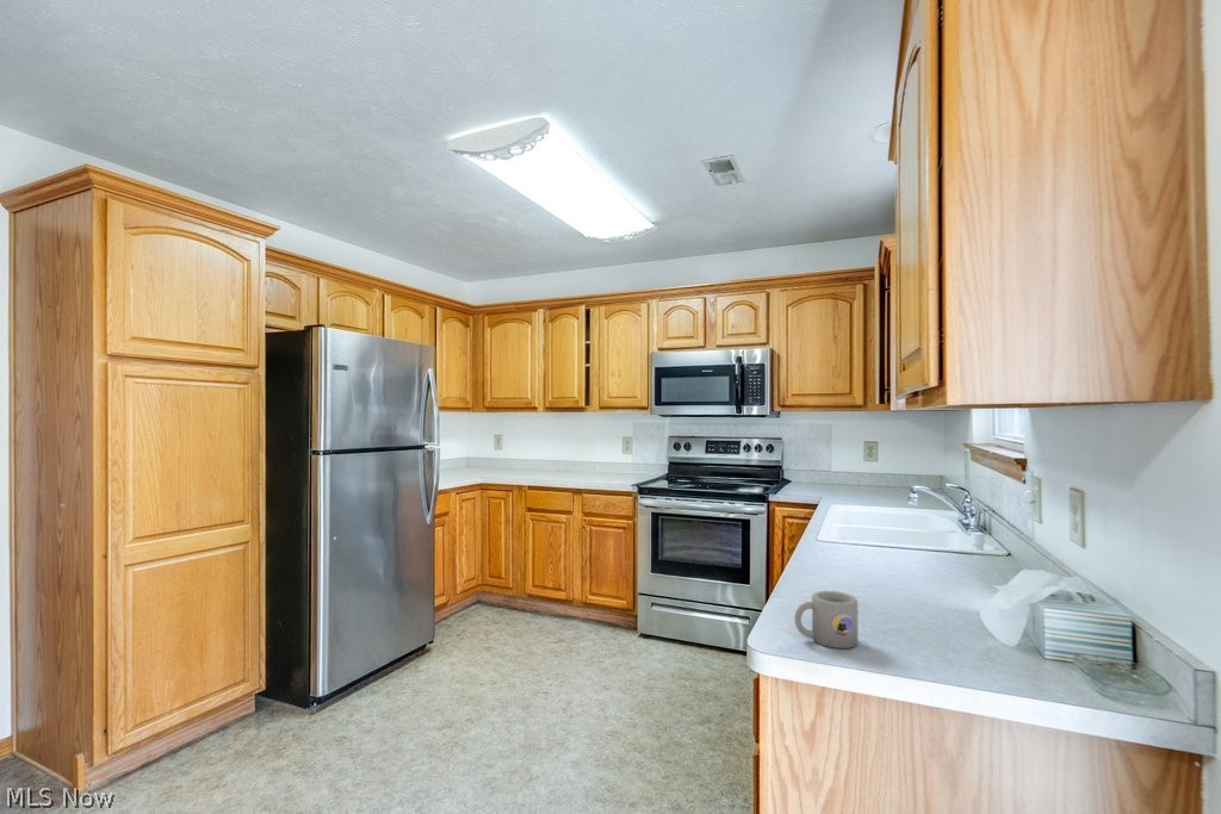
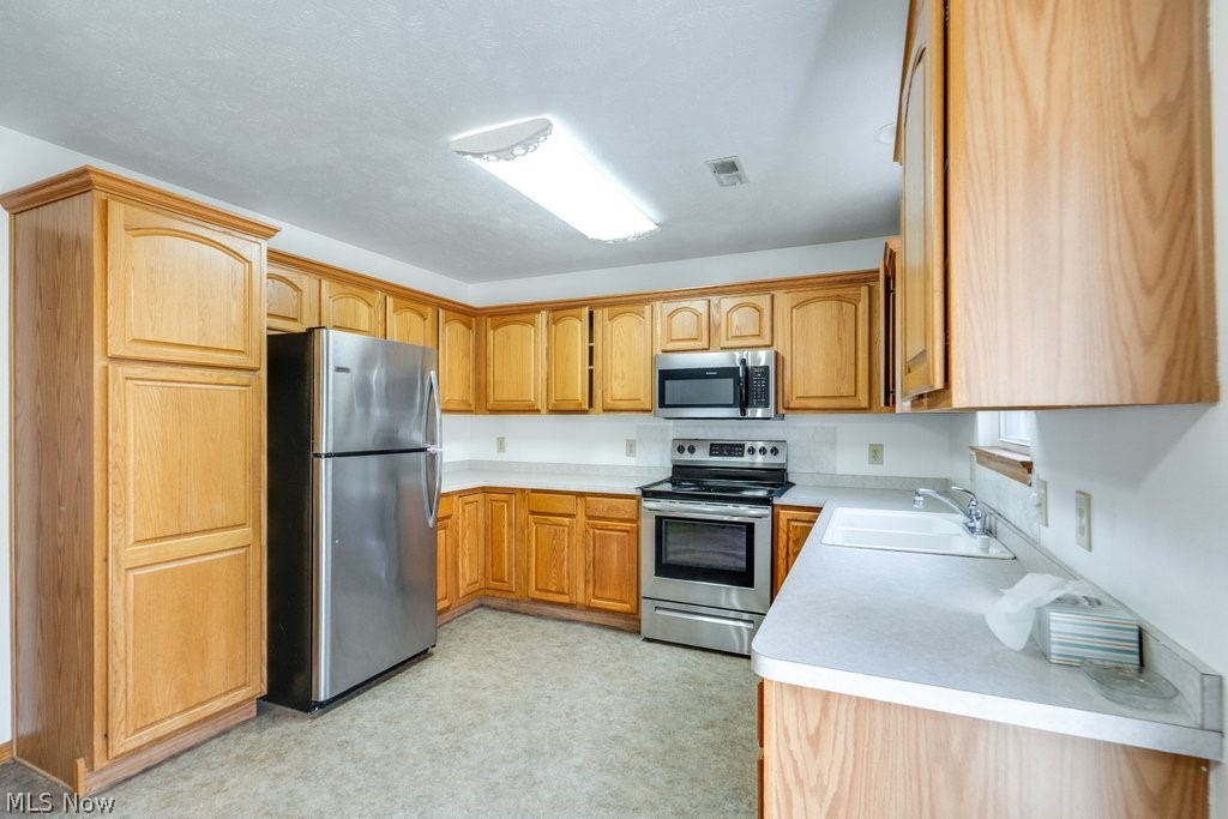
- mug [793,590,860,650]
